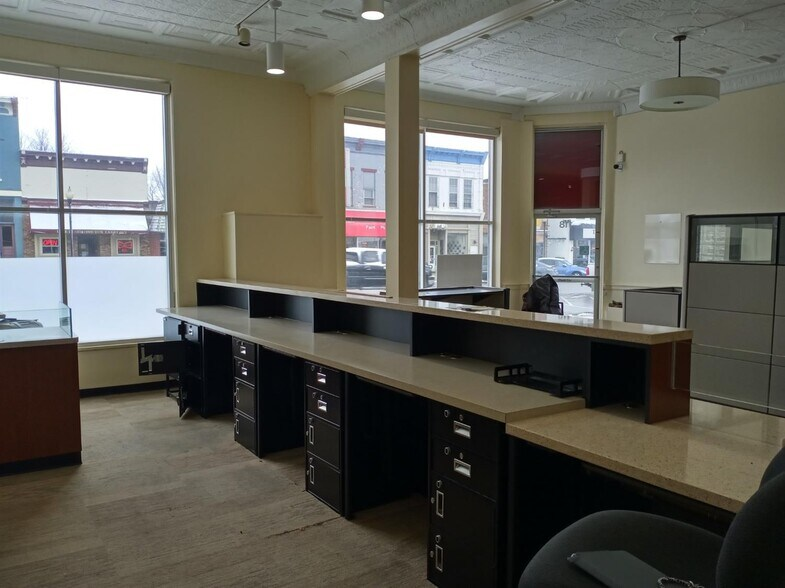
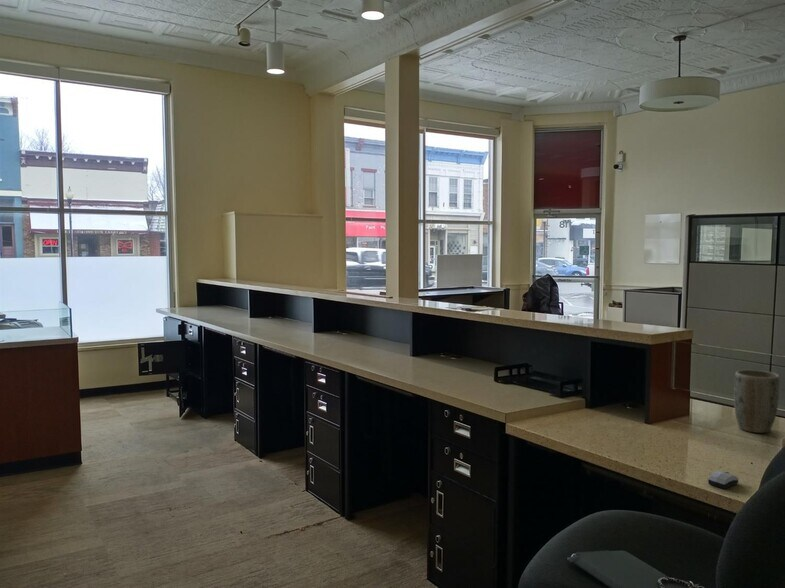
+ plant pot [733,369,781,434]
+ computer mouse [707,470,739,490]
